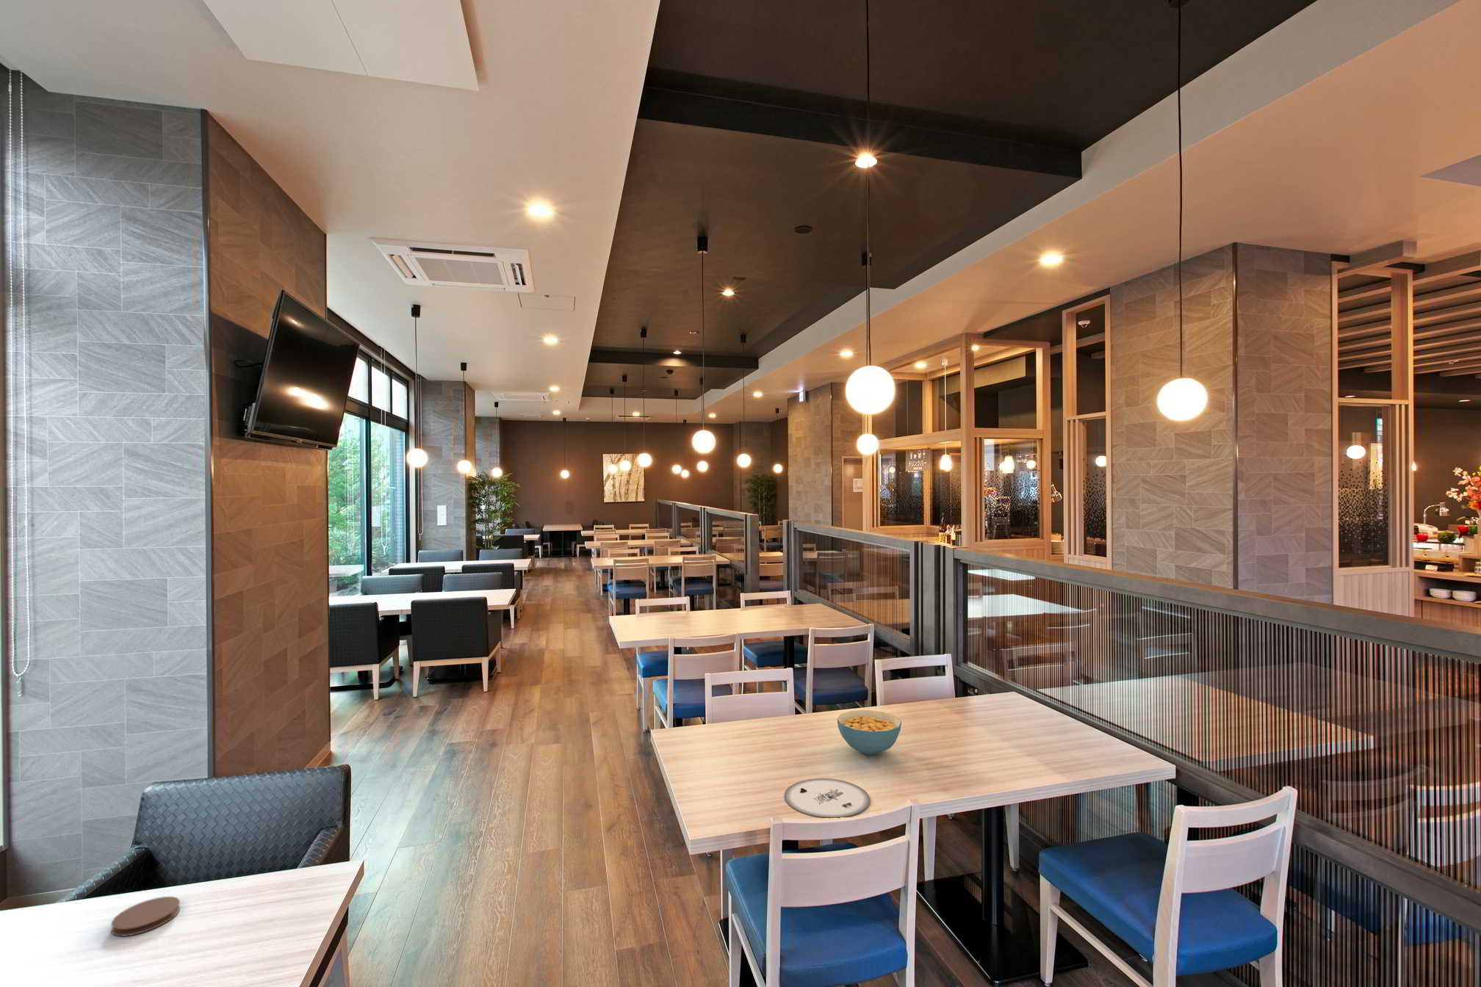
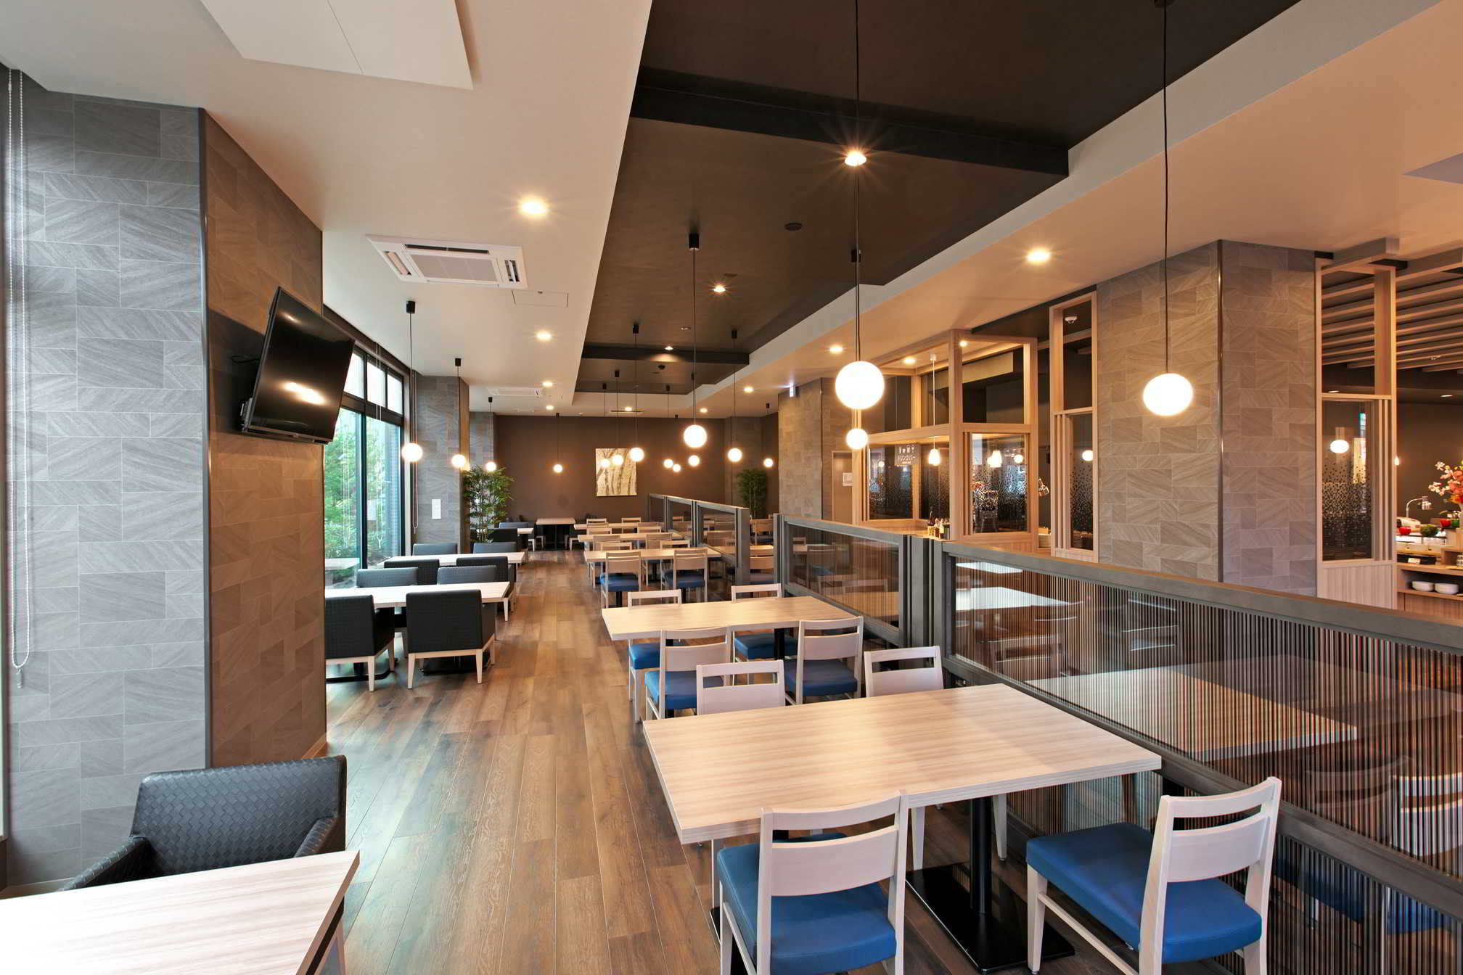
- cereal bowl [836,709,902,756]
- coaster [111,896,181,937]
- plate [783,778,871,818]
